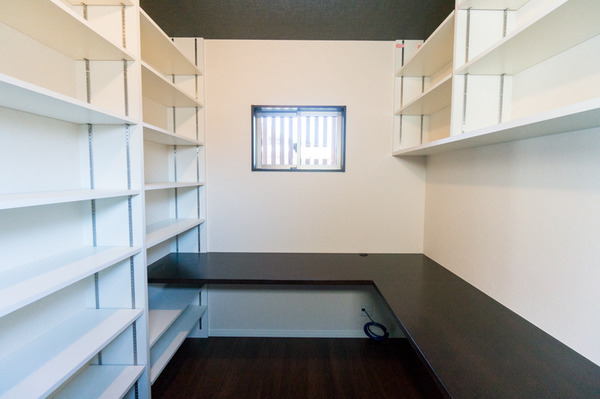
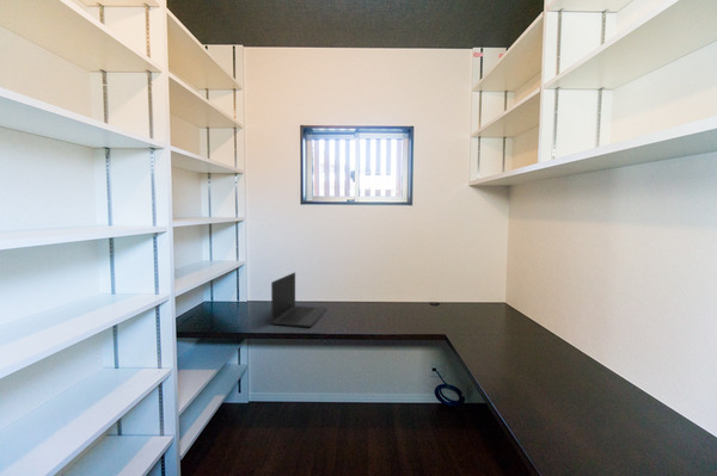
+ laptop [270,271,329,328]
